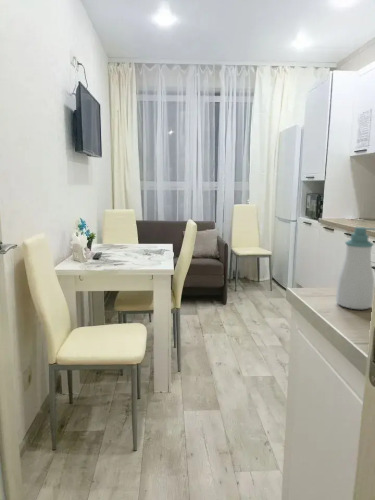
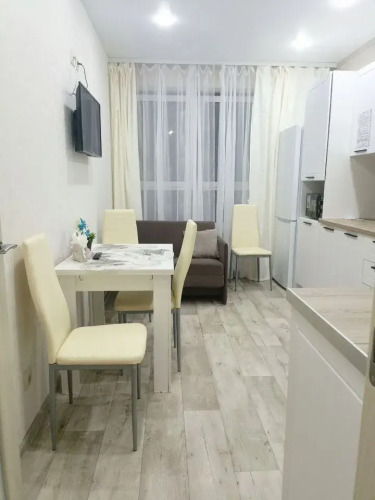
- soap bottle [335,226,375,310]
